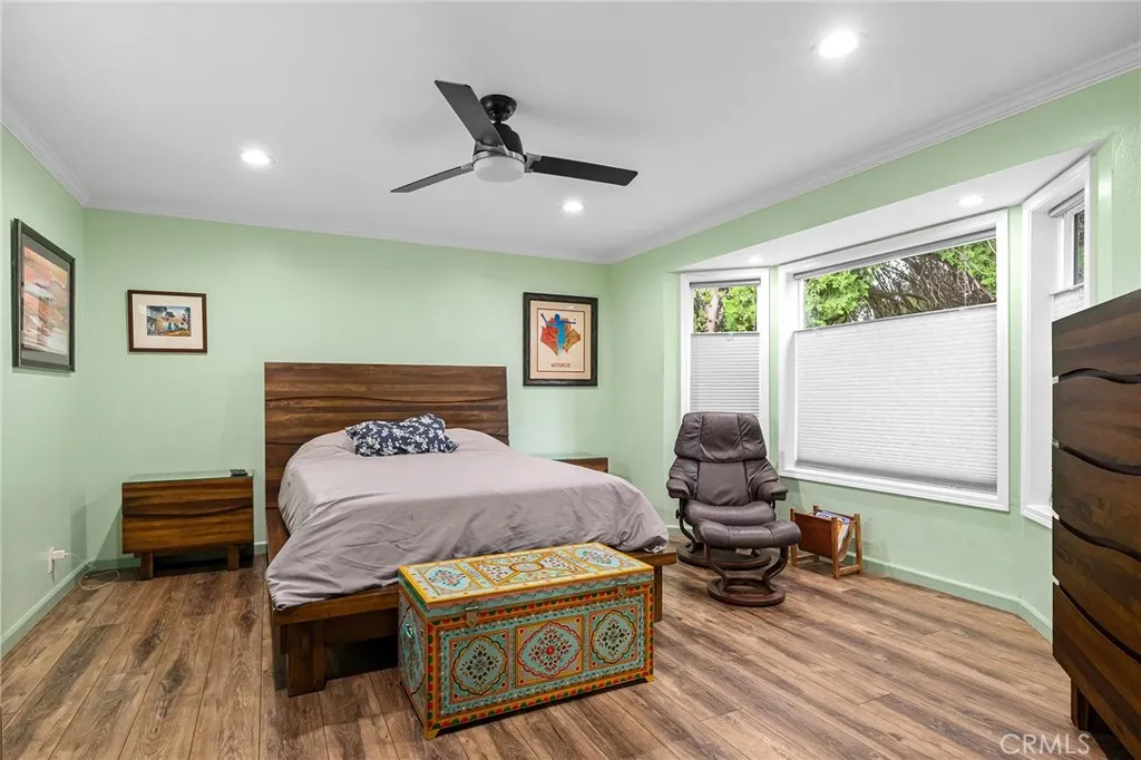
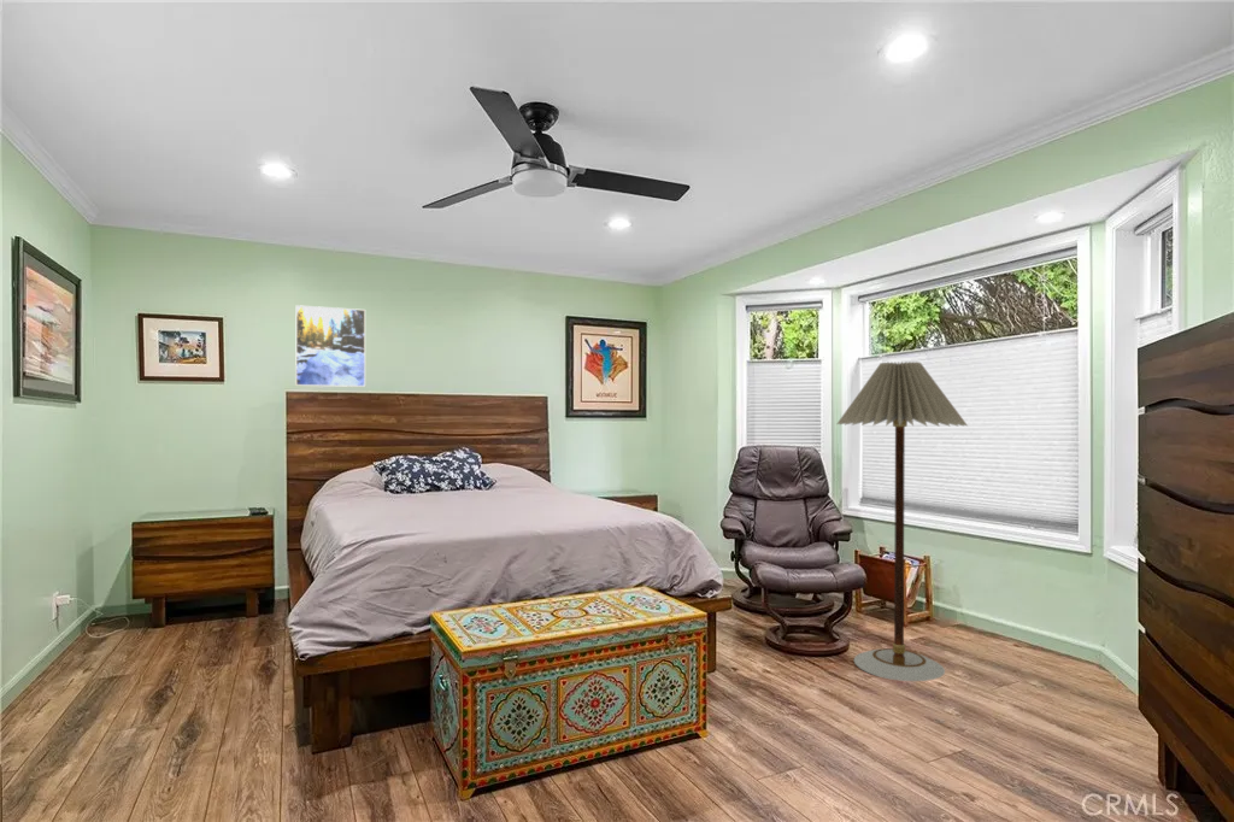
+ floor lamp [835,360,969,682]
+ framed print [294,304,366,388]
